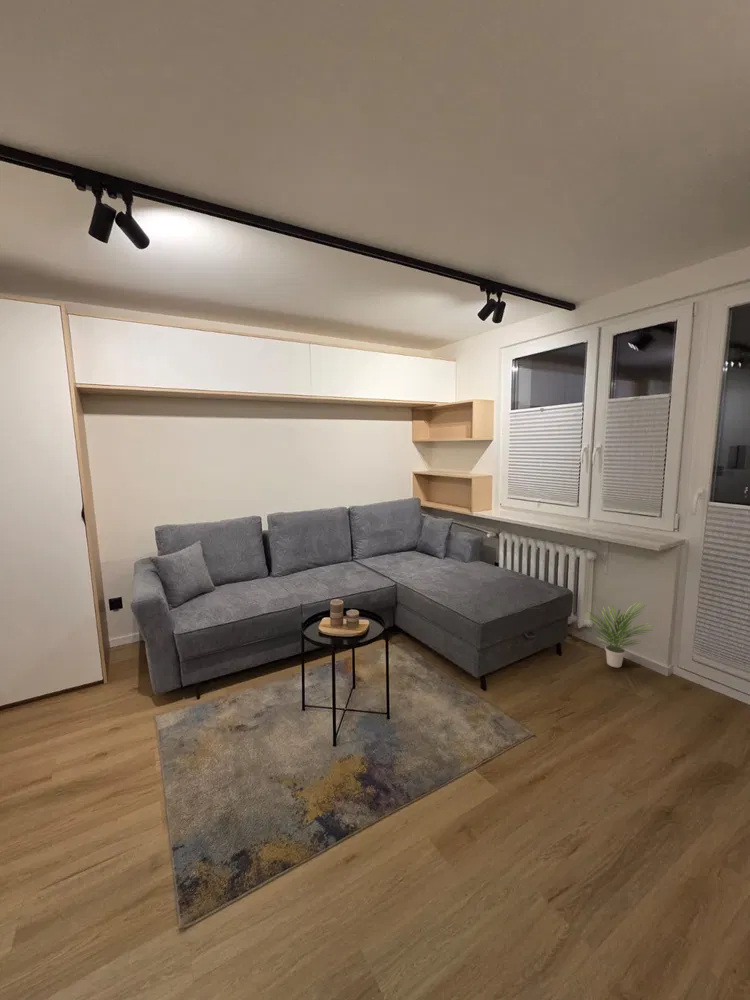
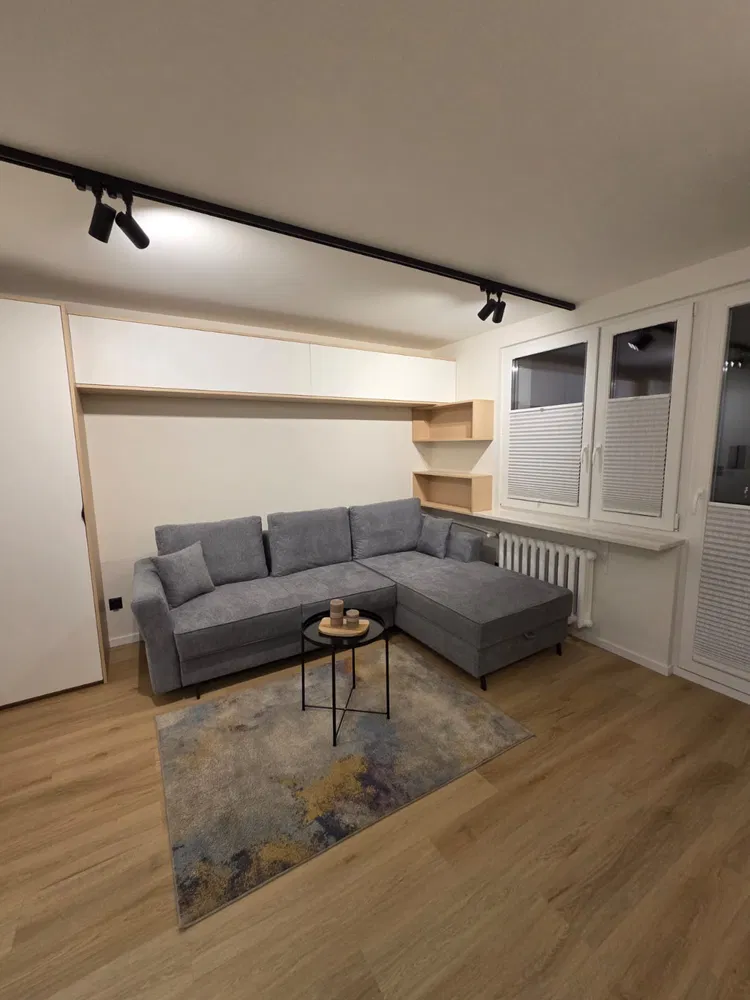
- potted plant [584,601,655,669]
